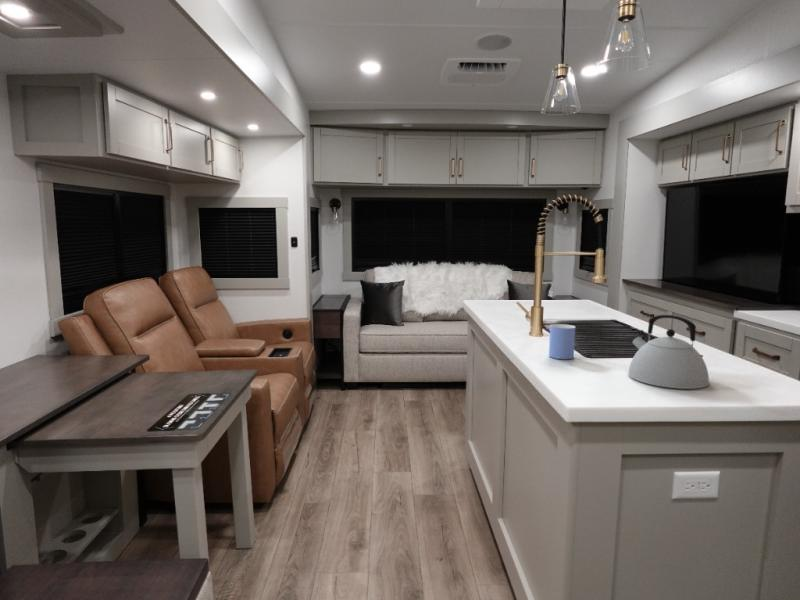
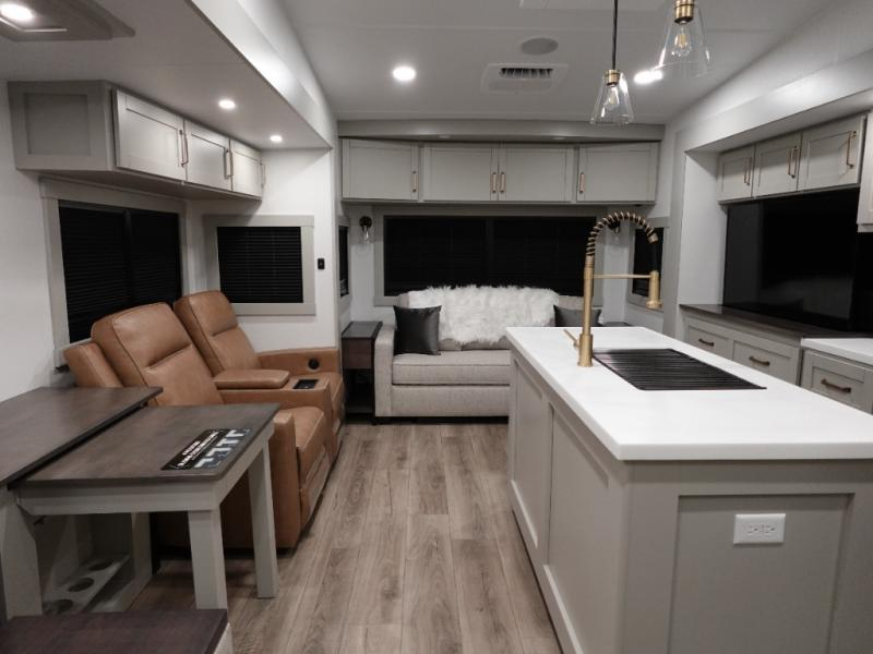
- kettle [627,314,710,390]
- mug [548,323,576,360]
